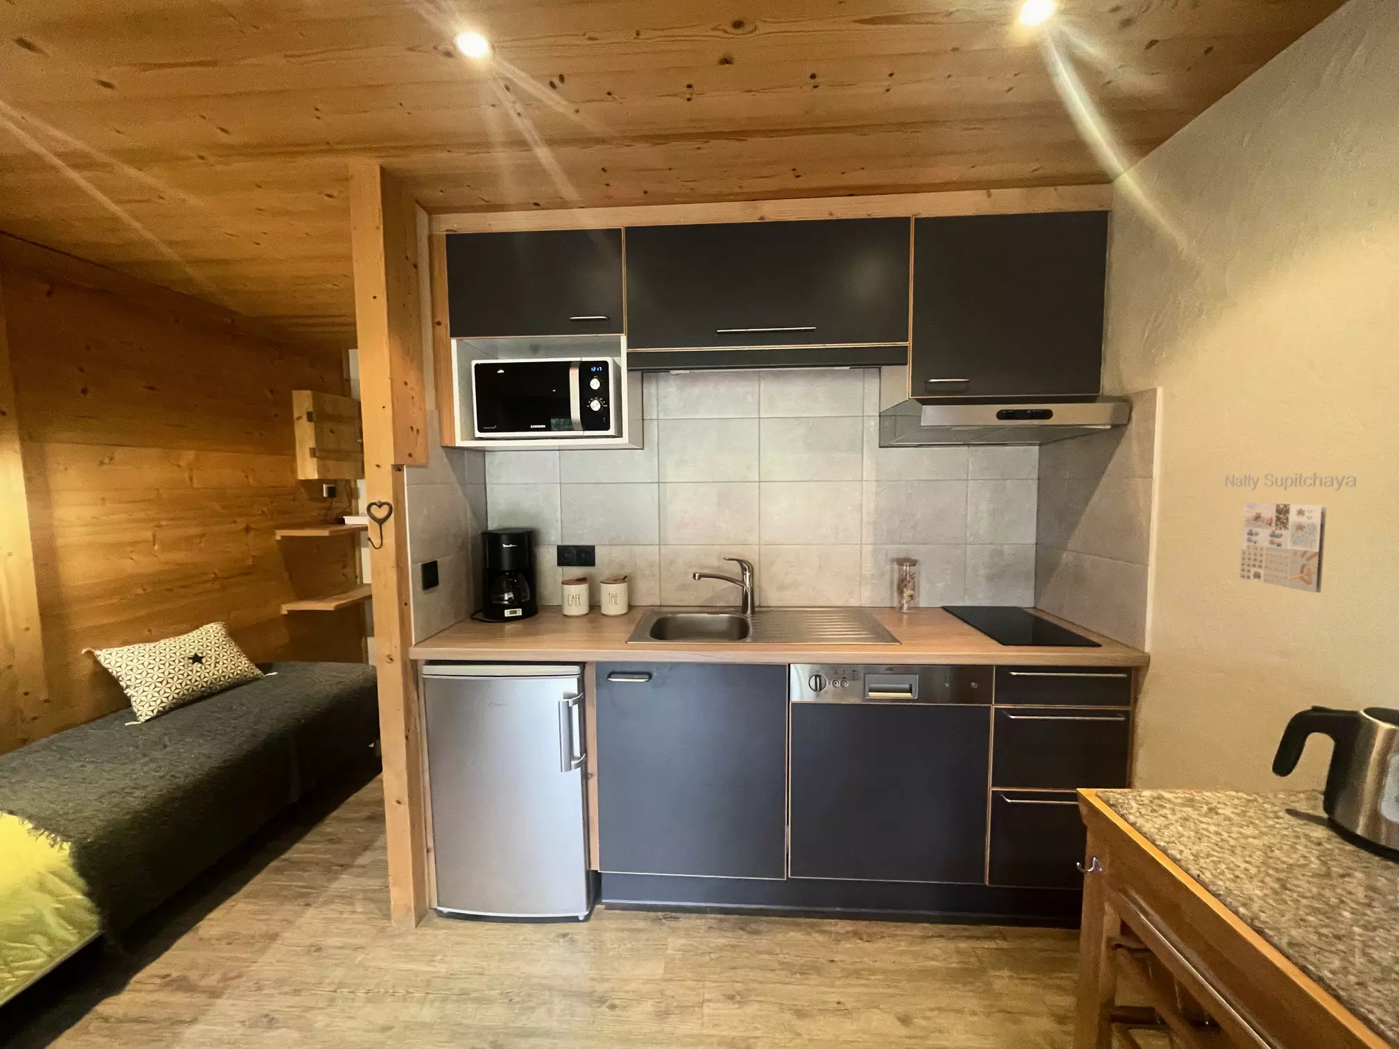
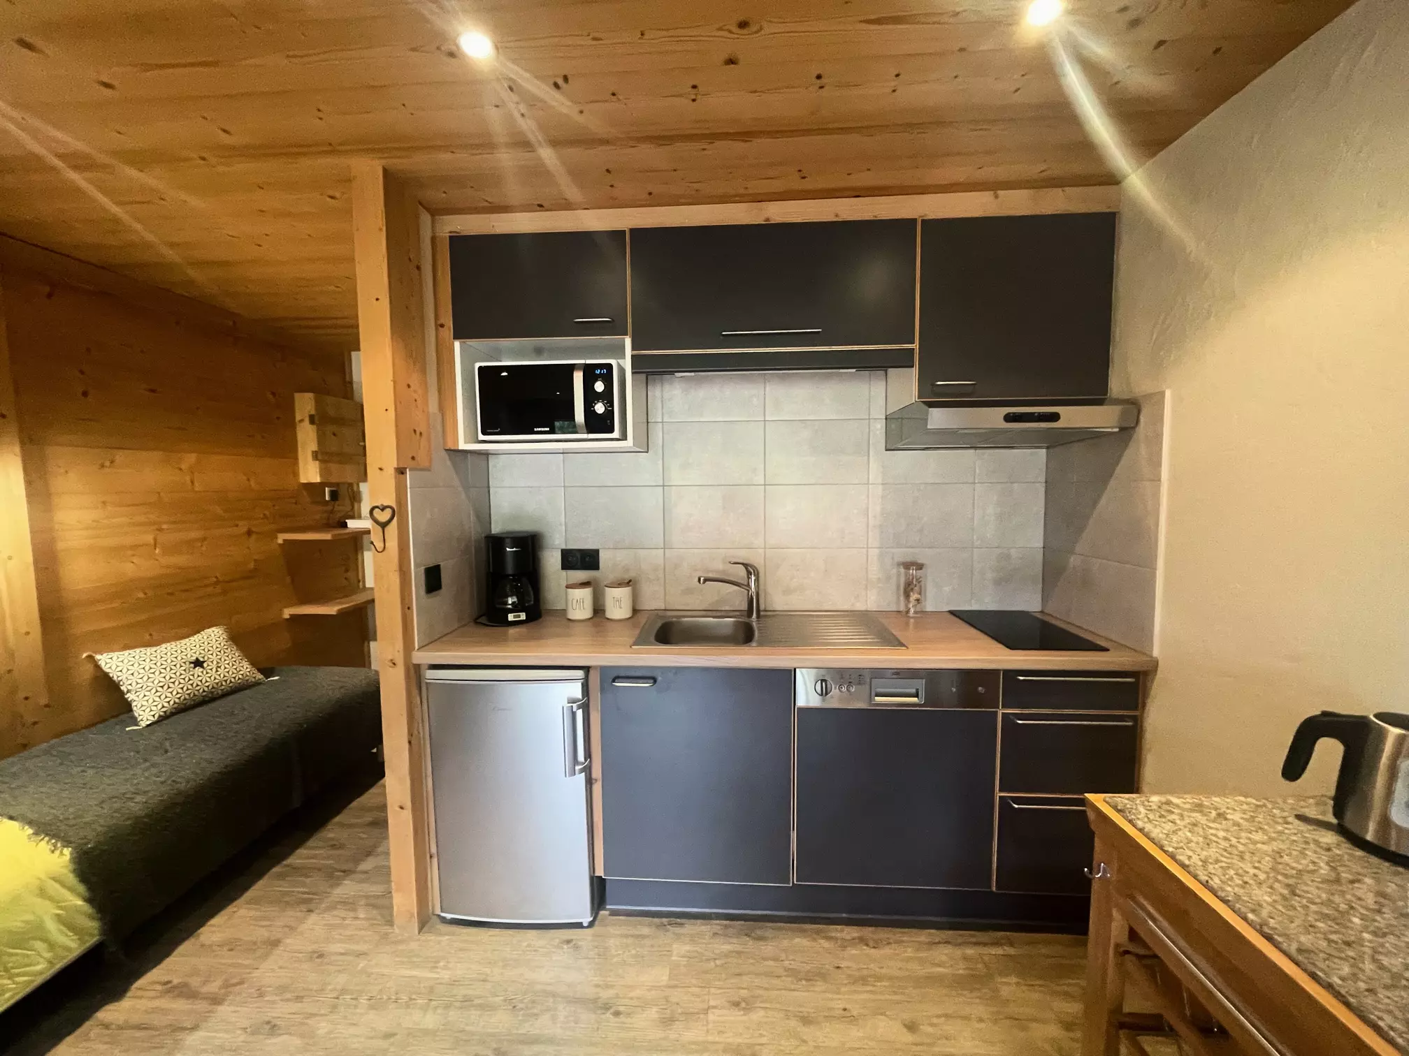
- calendar [1224,472,1357,594]
